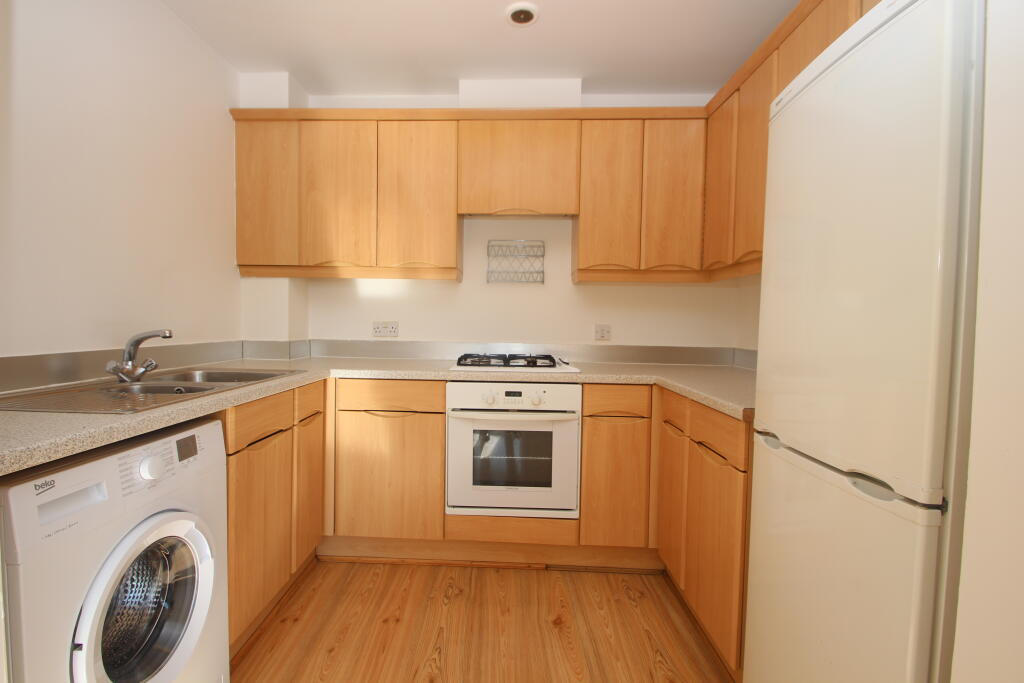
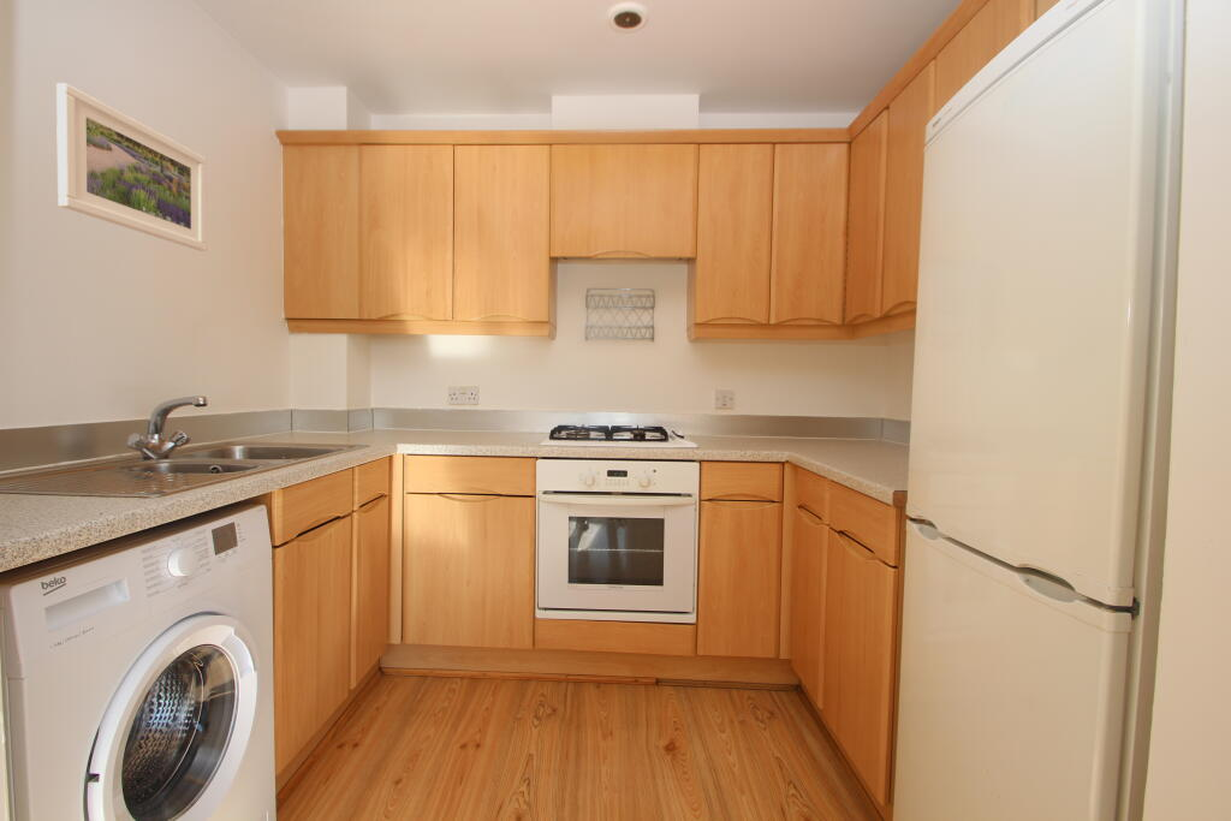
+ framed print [55,82,208,252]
